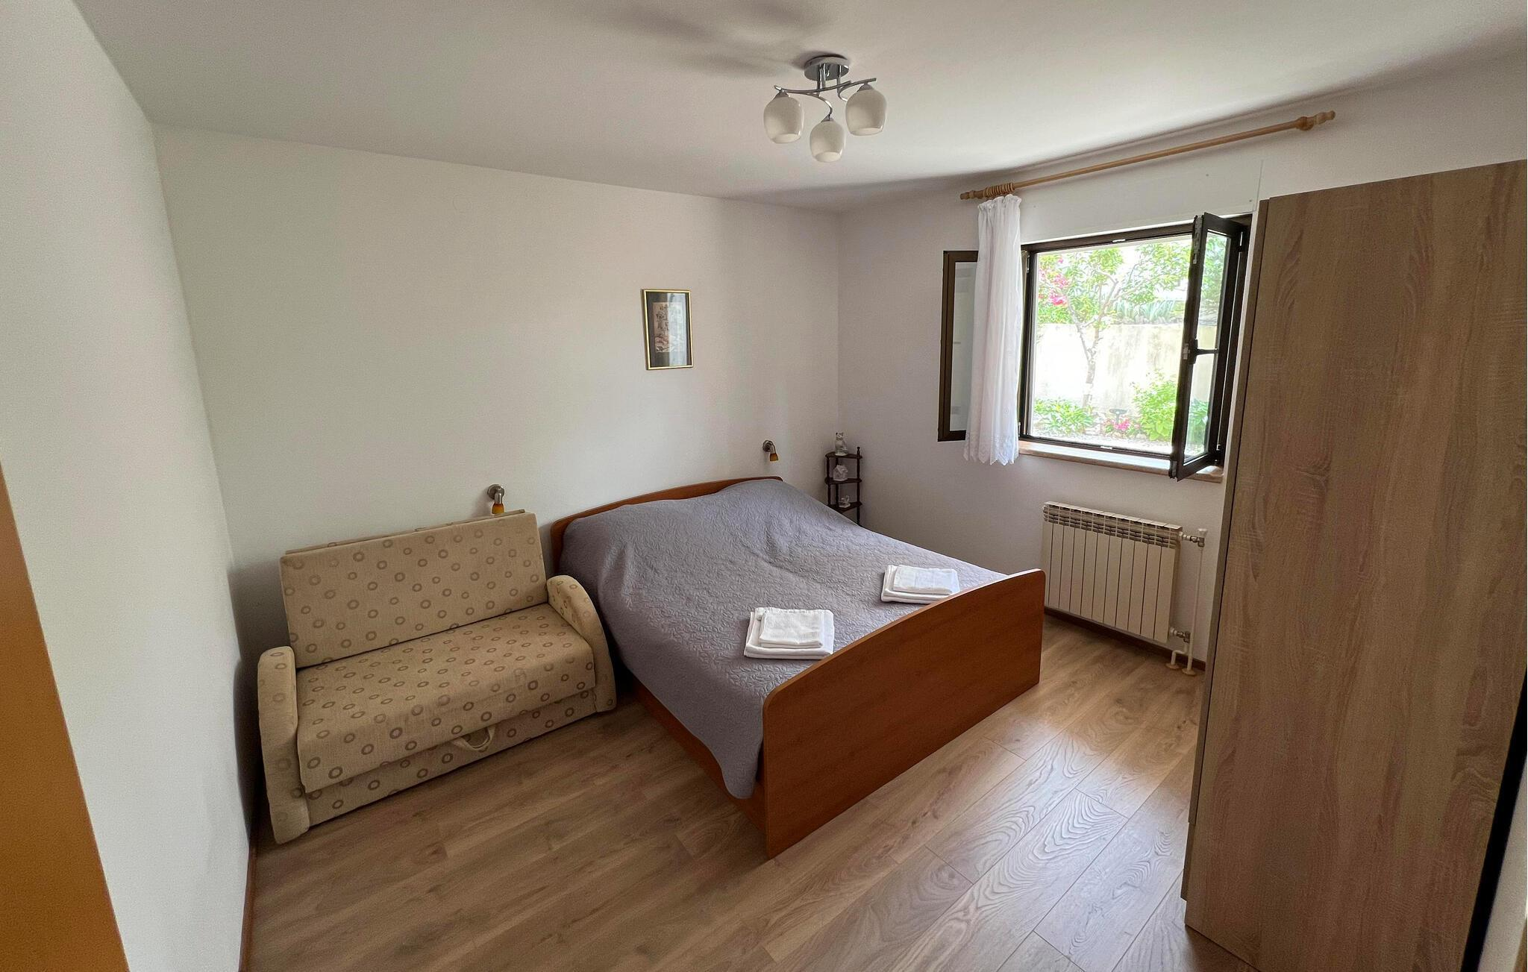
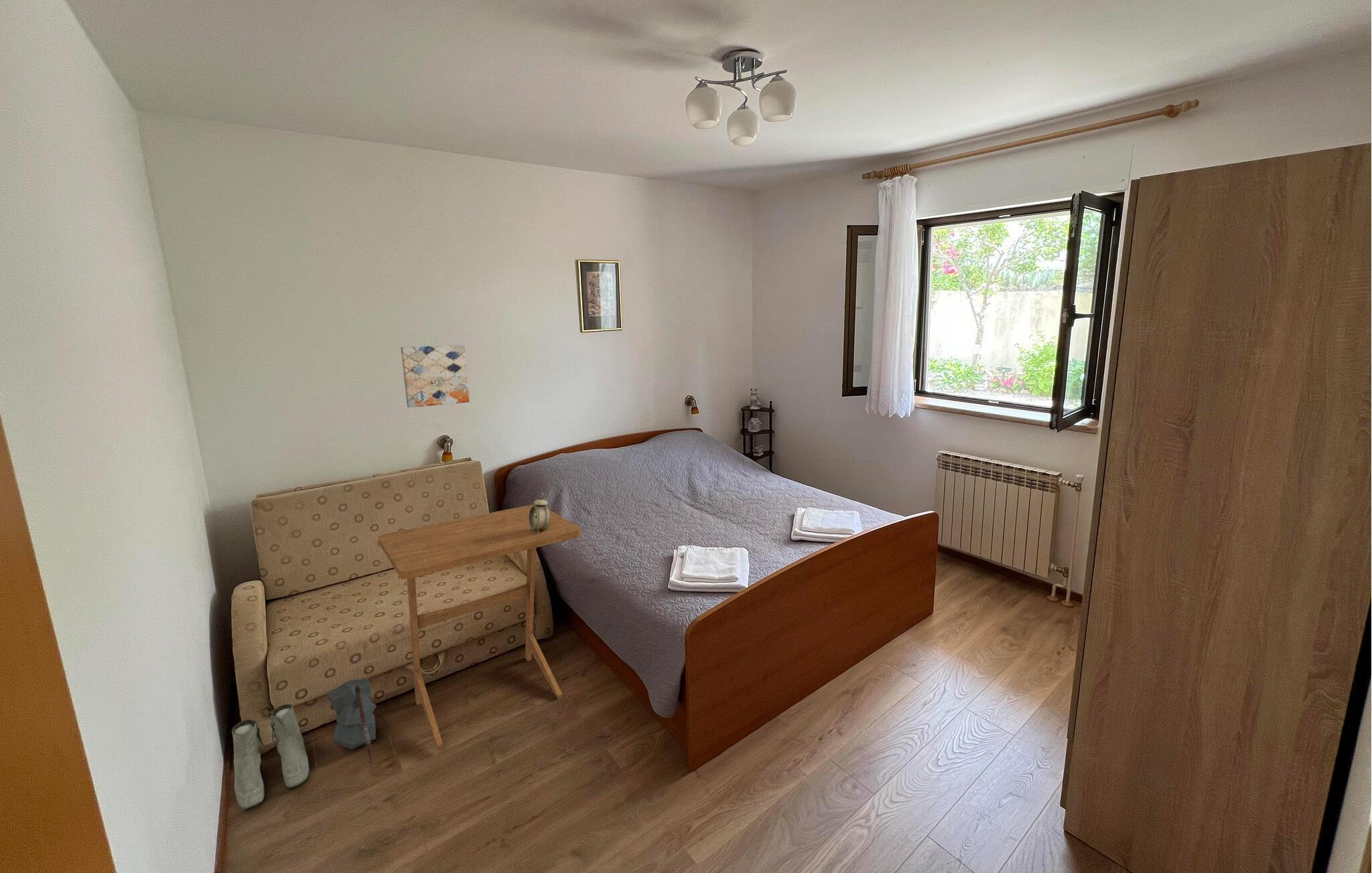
+ boots [231,703,310,810]
+ bag [326,677,377,765]
+ wall art [400,344,470,408]
+ alarm clock [529,492,550,533]
+ side table [378,504,582,750]
